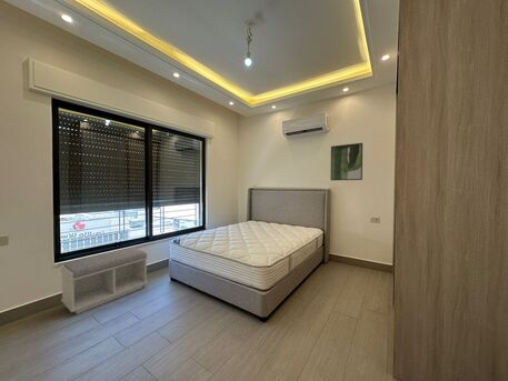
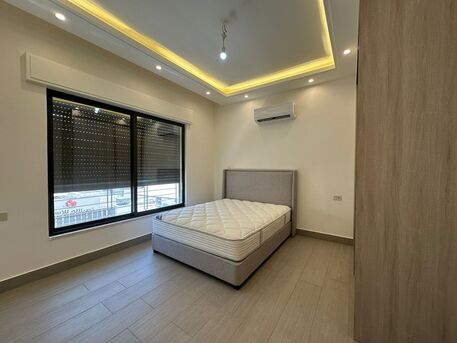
- bench [60,247,149,315]
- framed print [330,142,363,181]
